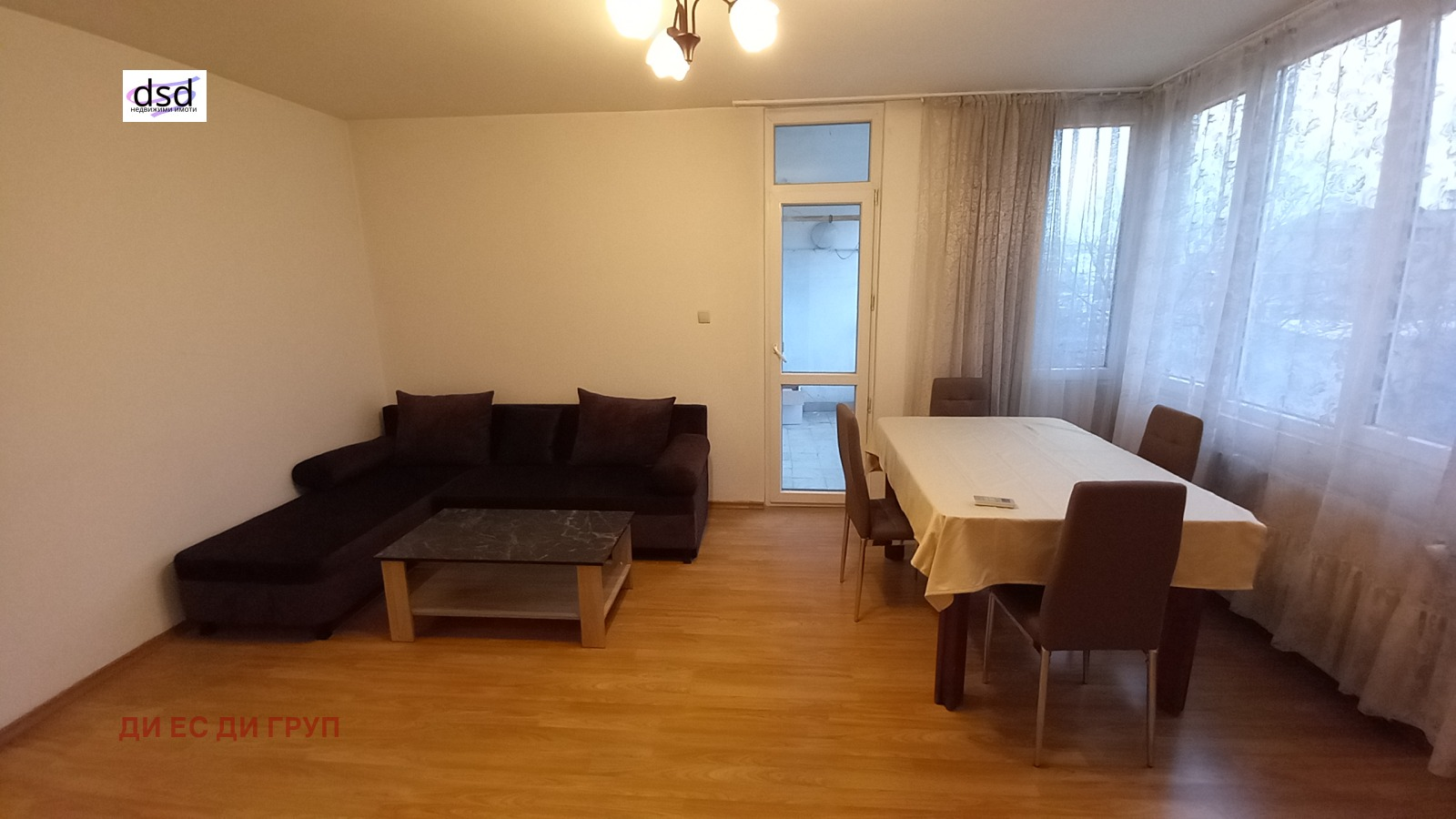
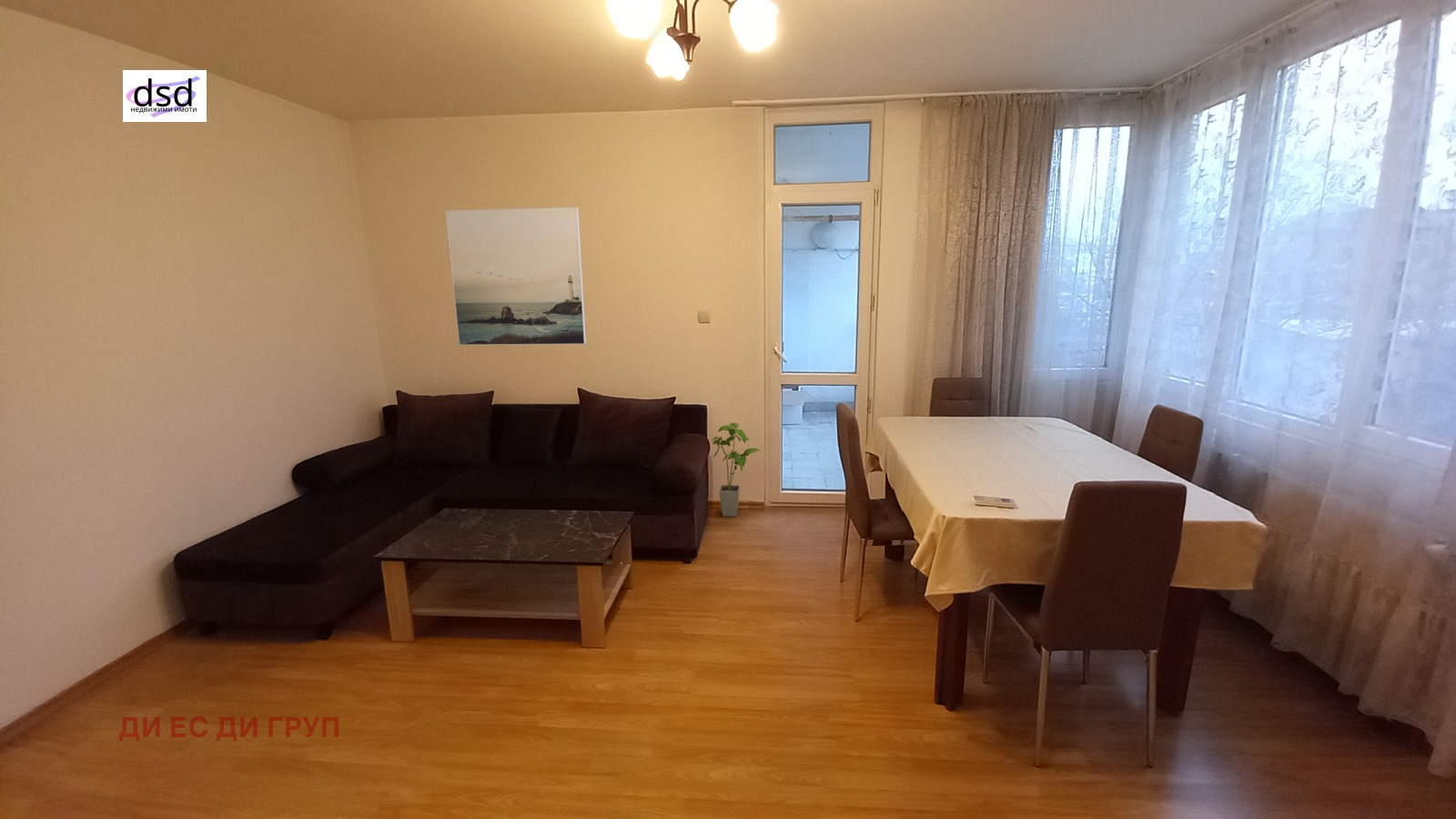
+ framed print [445,207,587,346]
+ house plant [711,422,762,518]
